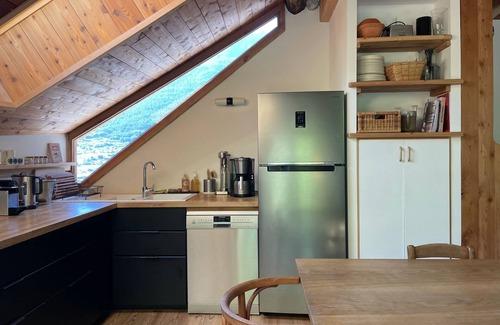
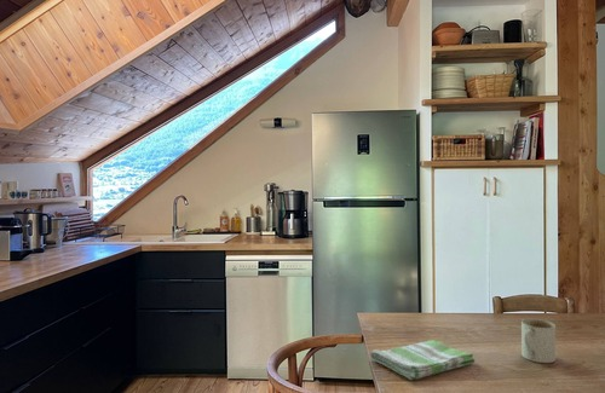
+ mug [520,318,557,364]
+ dish towel [369,339,476,381]
